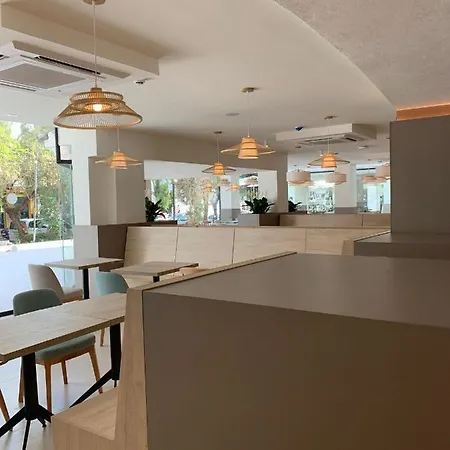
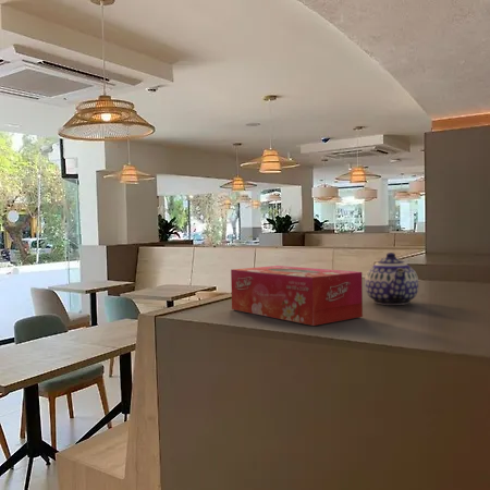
+ teapot [364,252,419,306]
+ tissue box [230,265,364,327]
